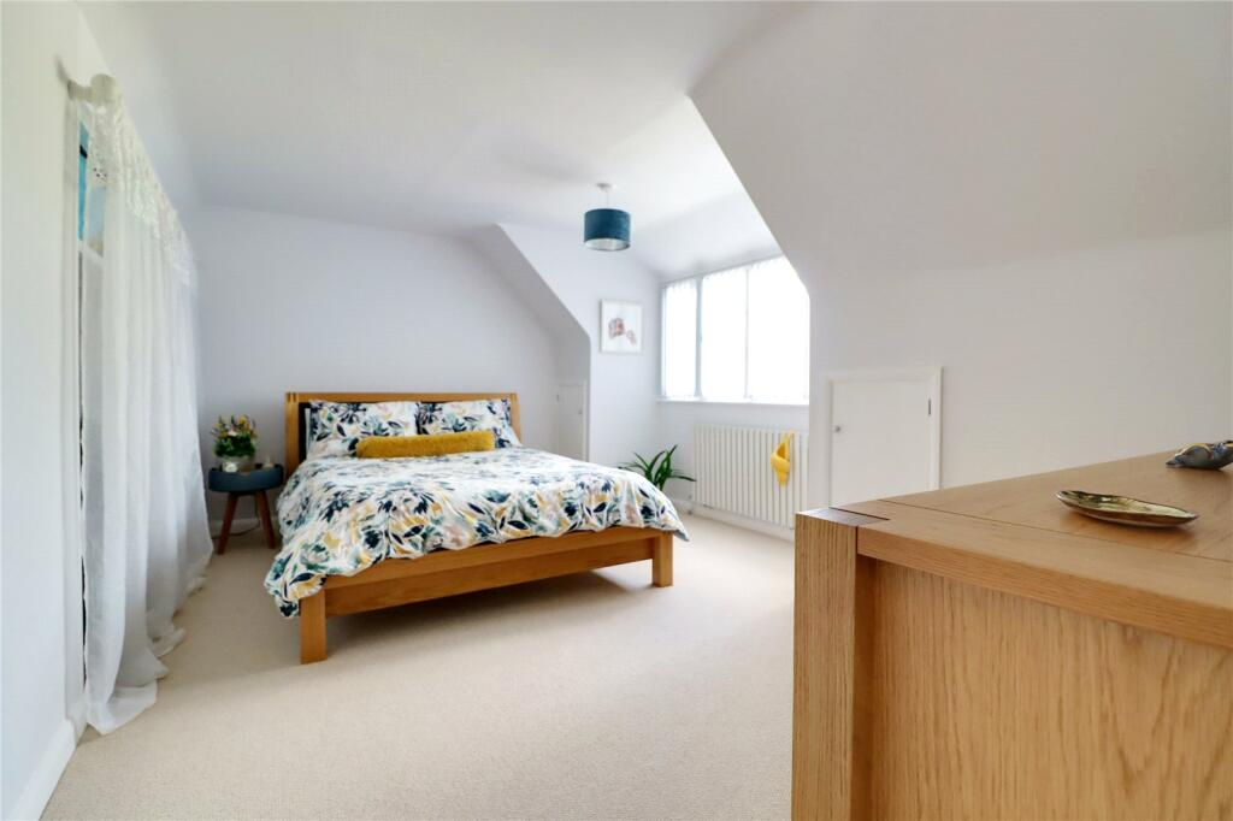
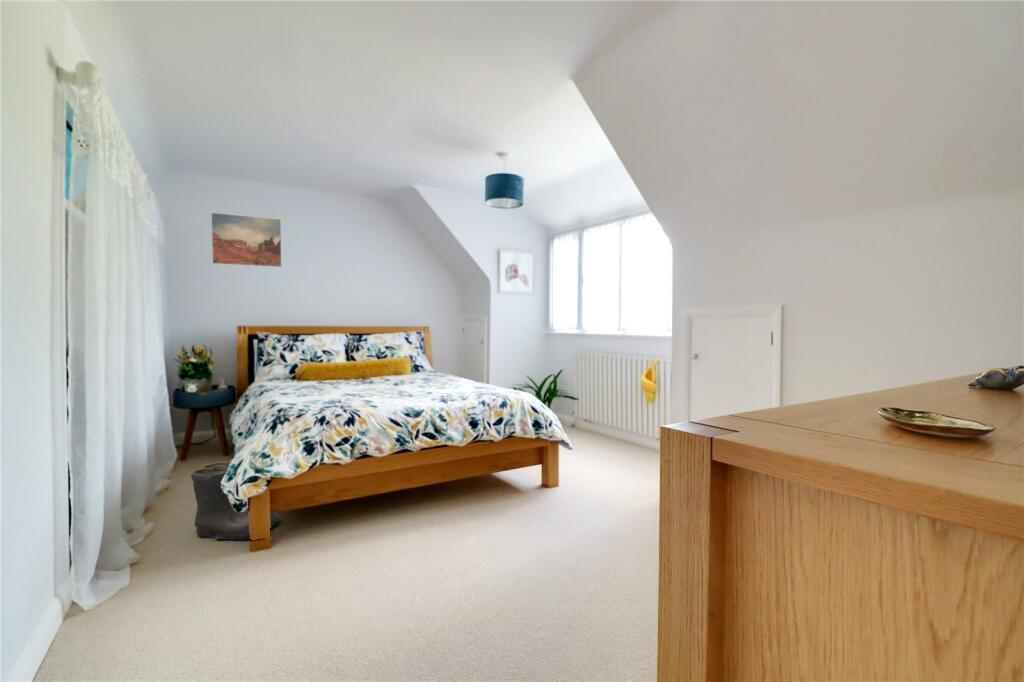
+ boots [190,460,281,541]
+ wall art [211,212,282,268]
